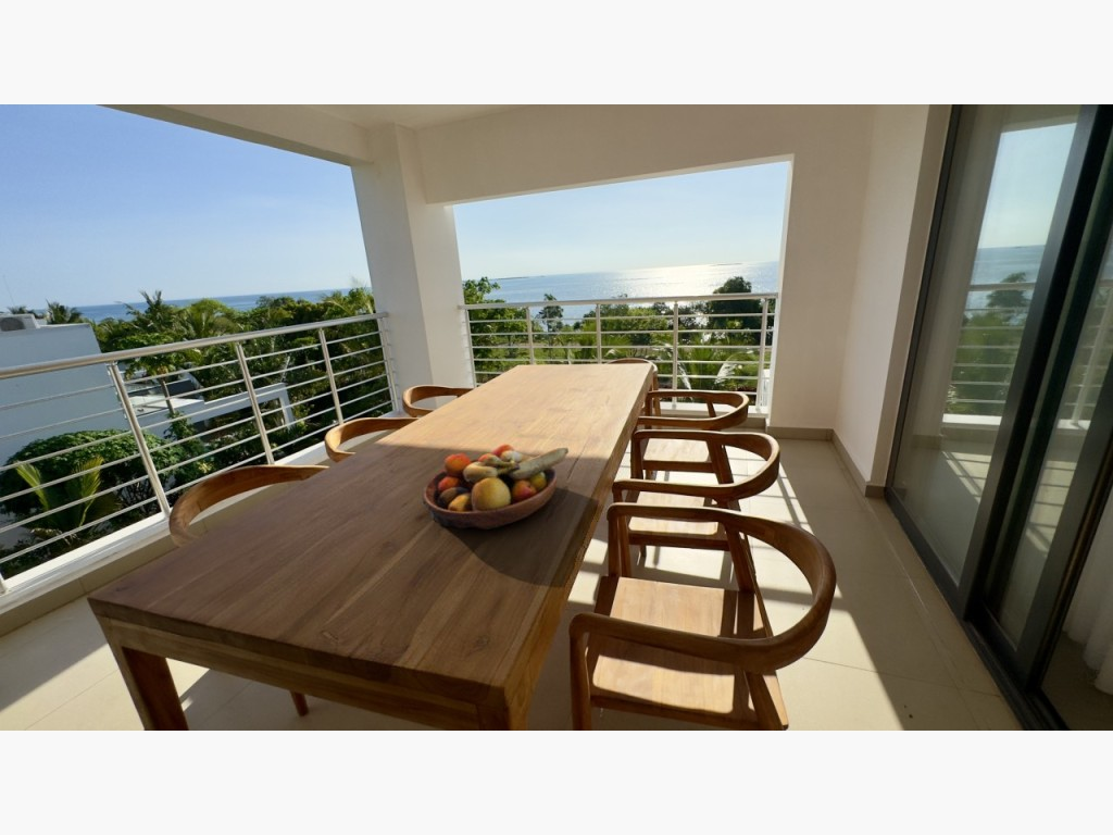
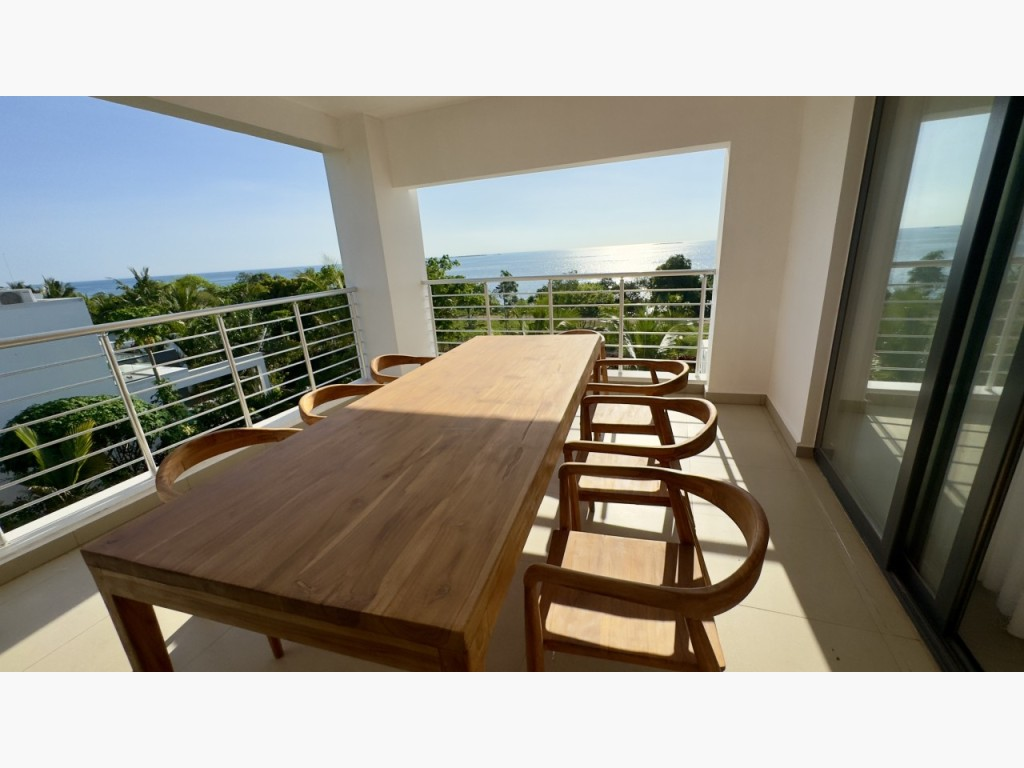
- fruit bowl [421,444,570,531]
